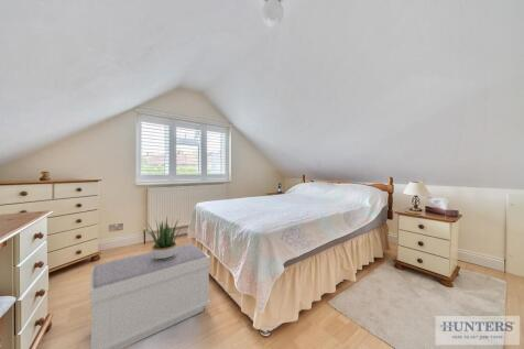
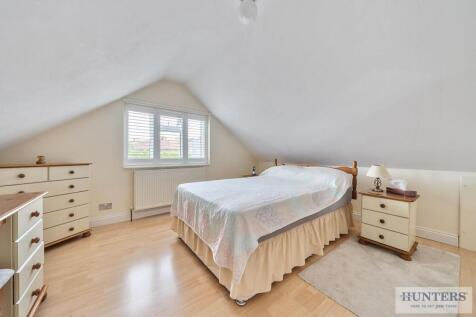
- bench [89,242,211,349]
- potted plant [146,216,184,260]
